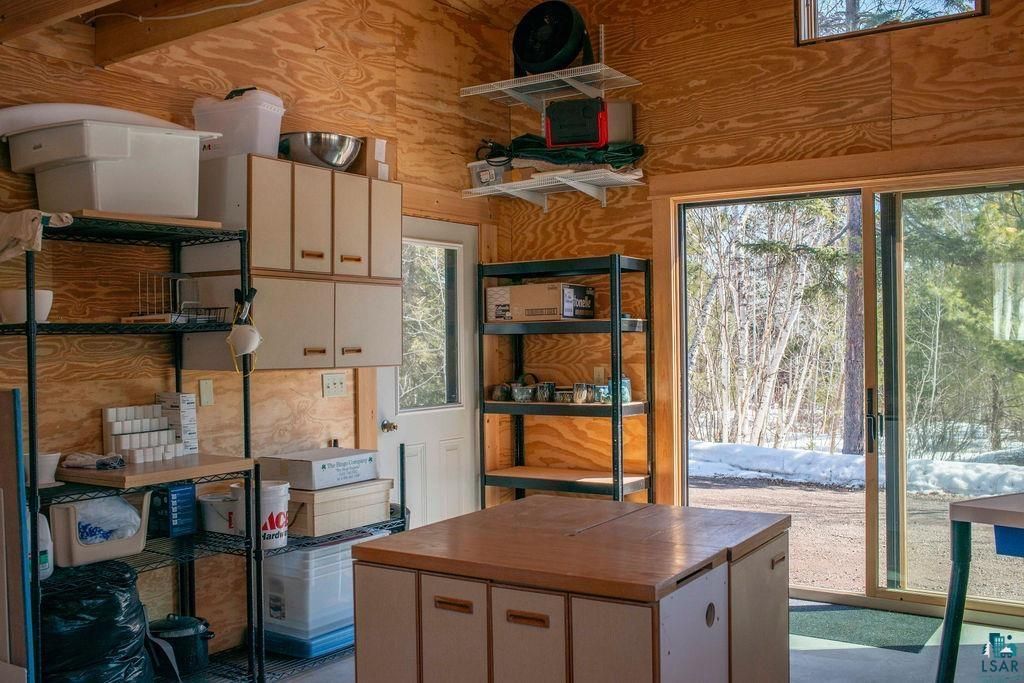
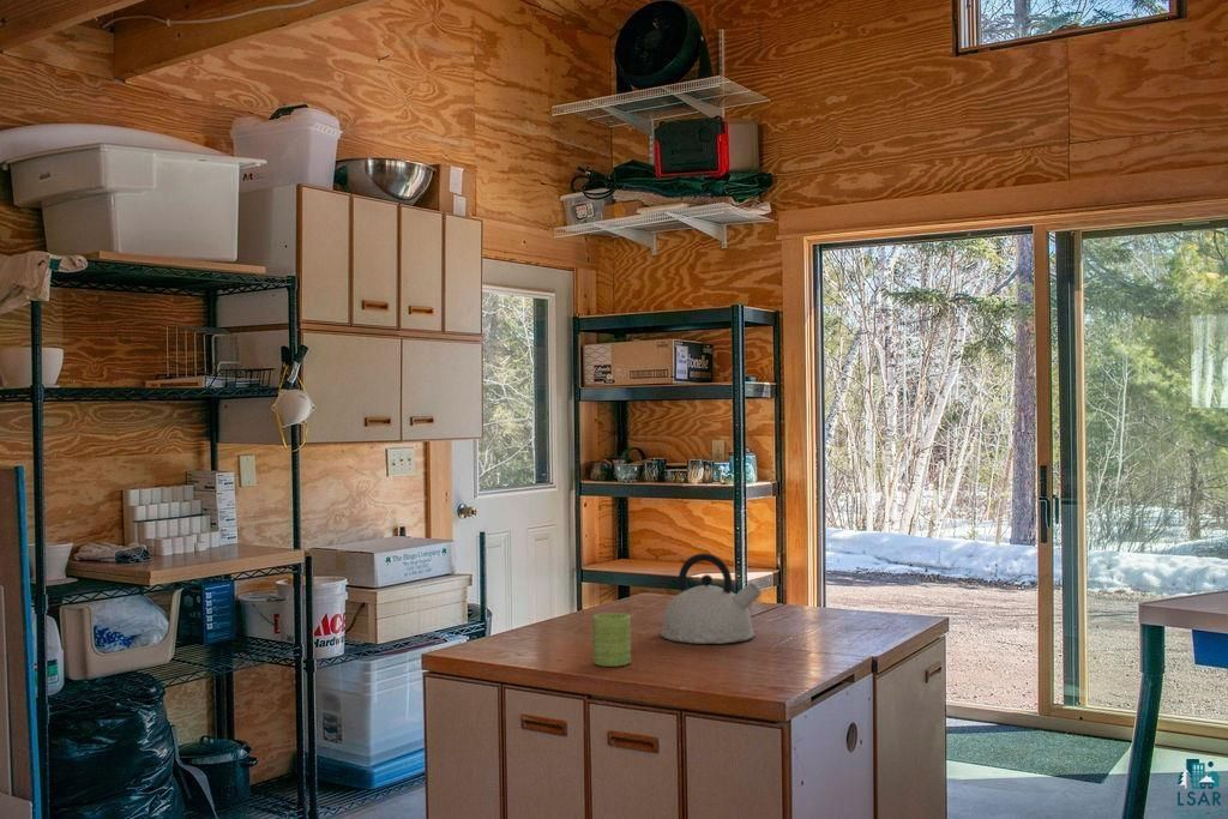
+ kettle [660,552,763,645]
+ mug [591,612,632,668]
